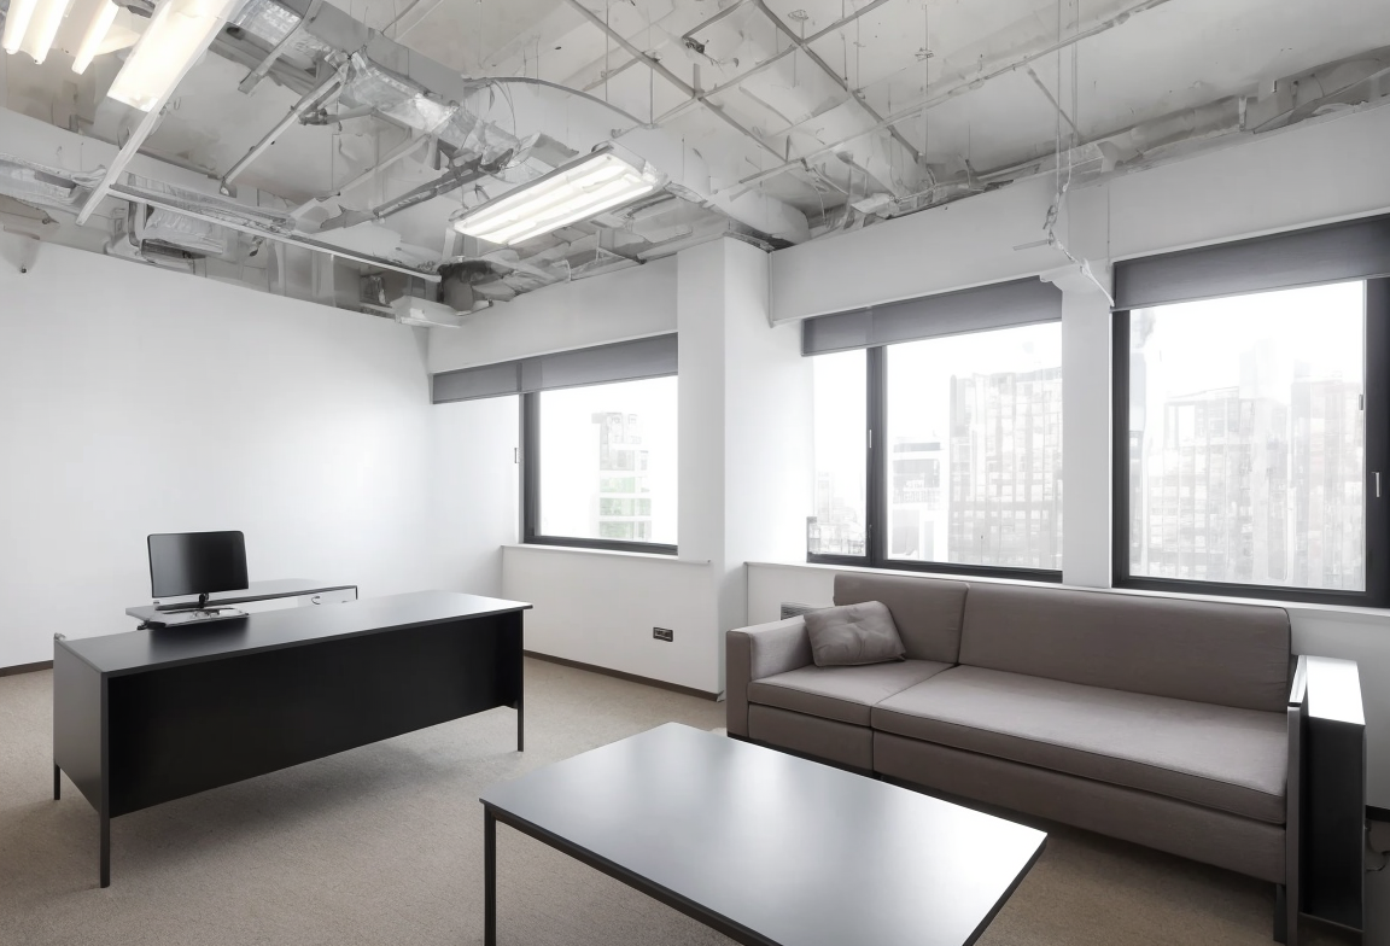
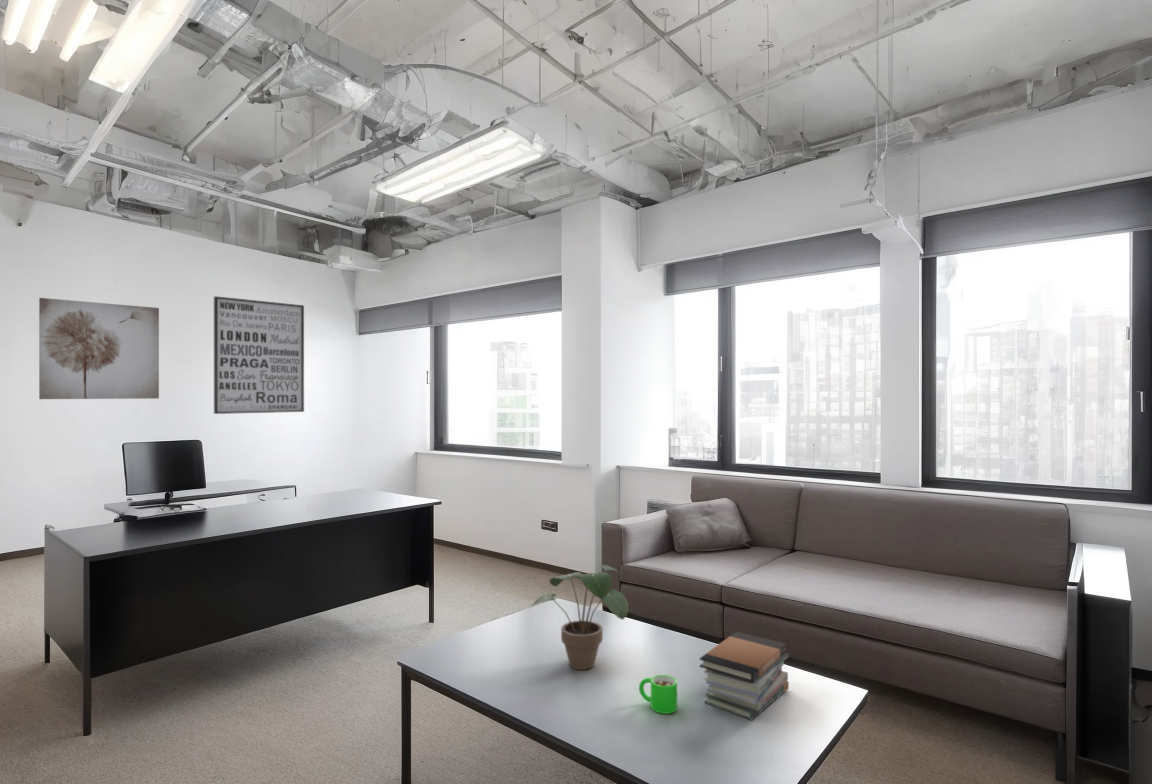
+ wall art [38,297,160,400]
+ book stack [698,630,790,721]
+ wall art [213,295,305,415]
+ mug [638,674,678,715]
+ potted plant [529,564,630,671]
